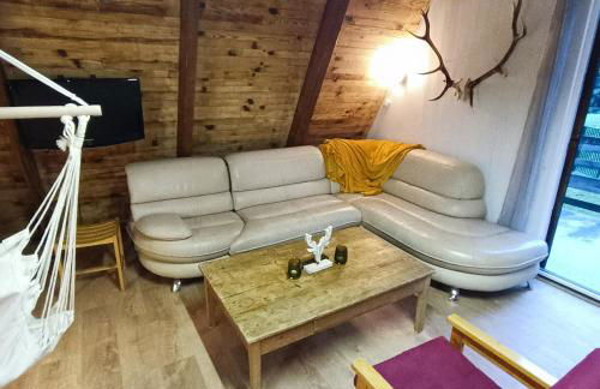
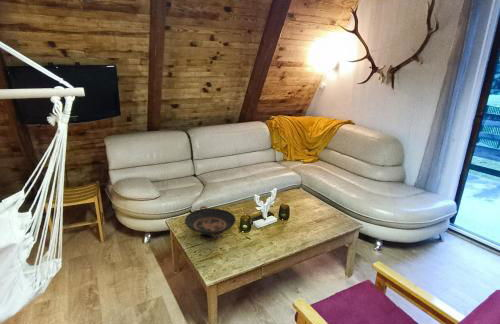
+ decorative bowl [184,205,237,241]
